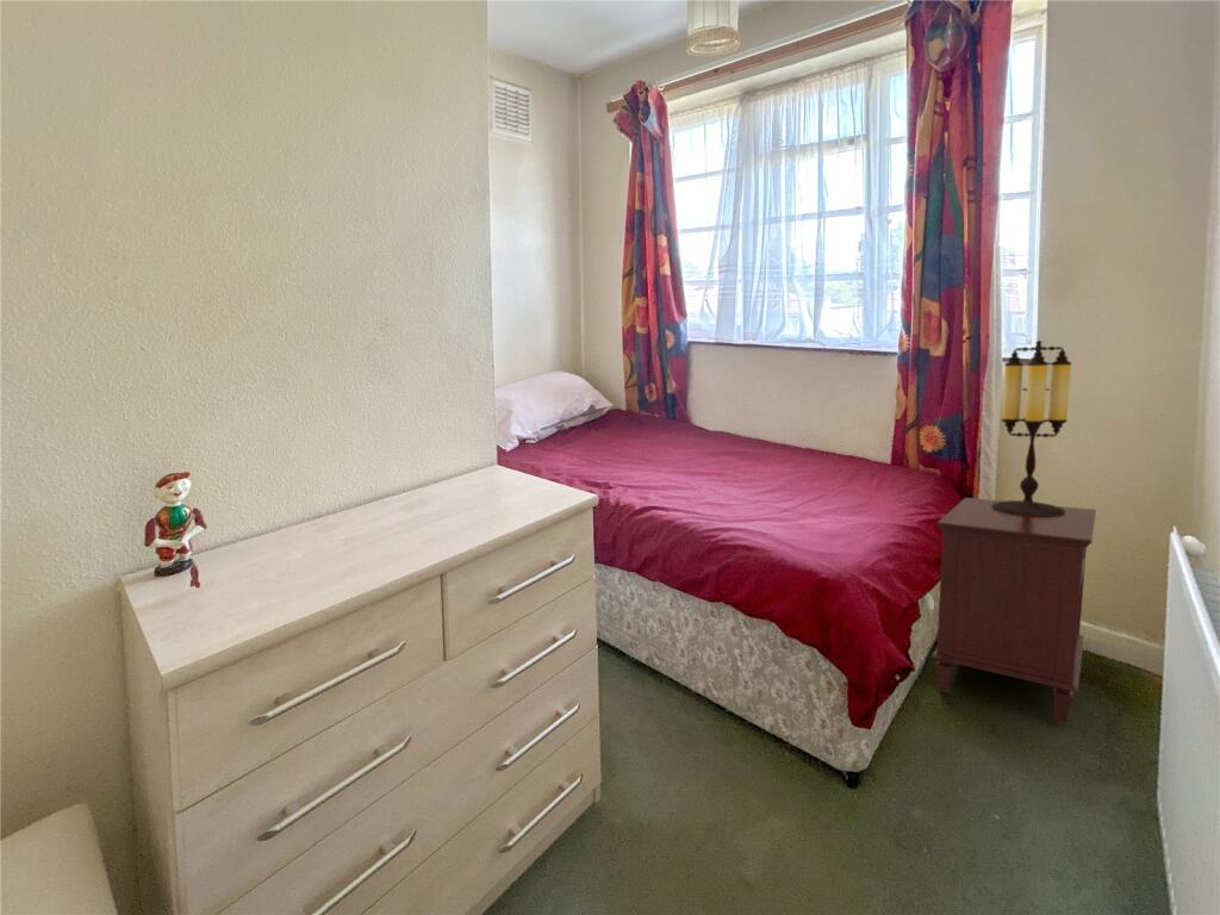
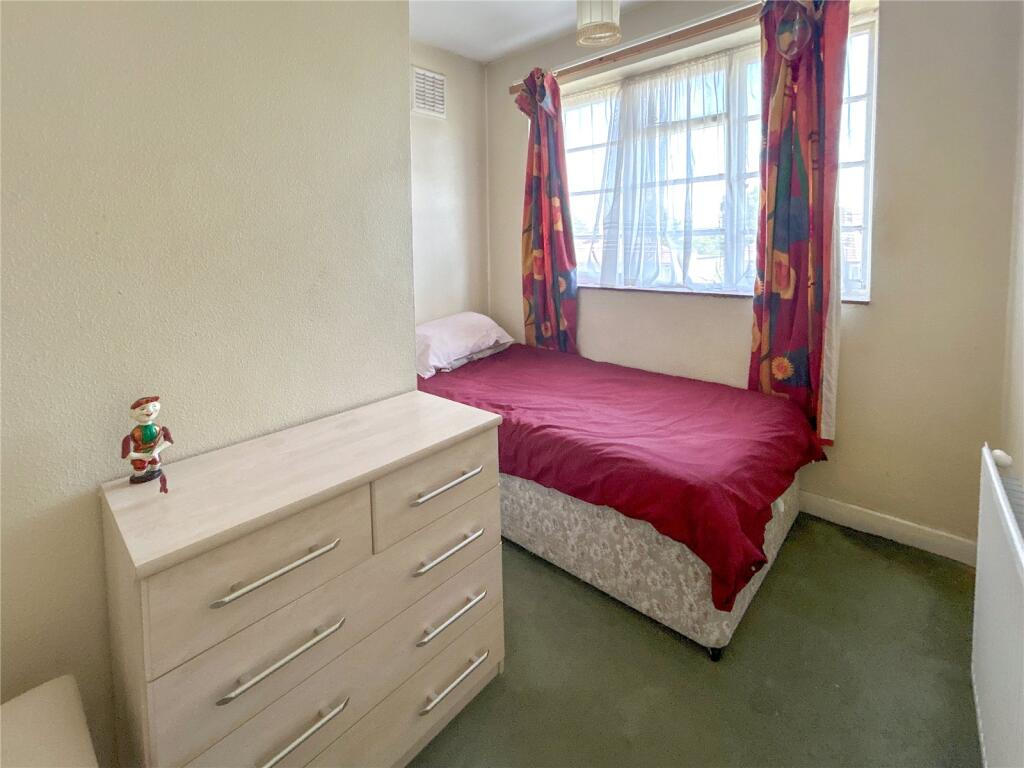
- nightstand [930,497,1097,724]
- table lamp [991,340,1072,516]
